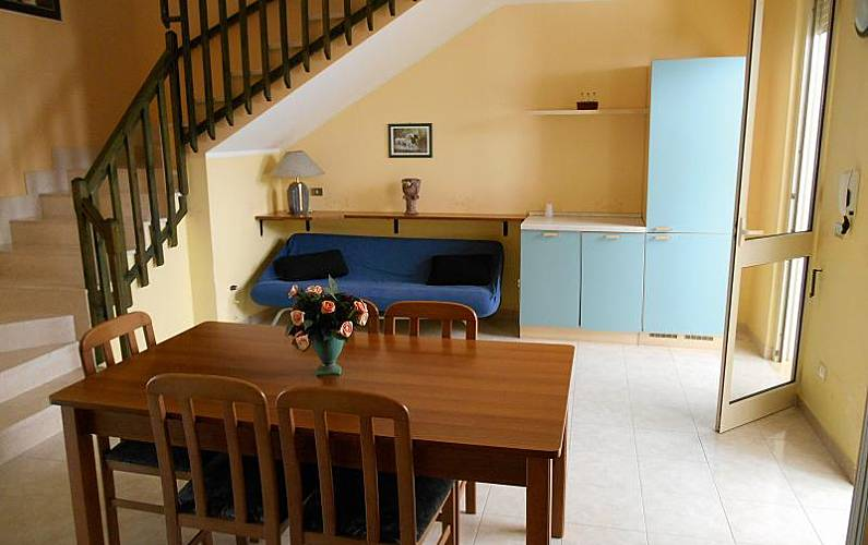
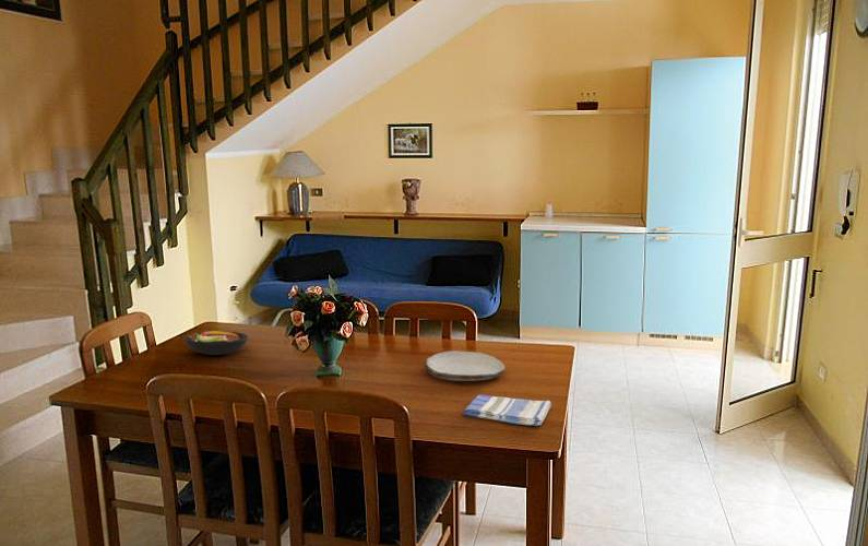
+ dish towel [462,393,552,427]
+ plate [424,349,507,382]
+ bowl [182,330,249,356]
